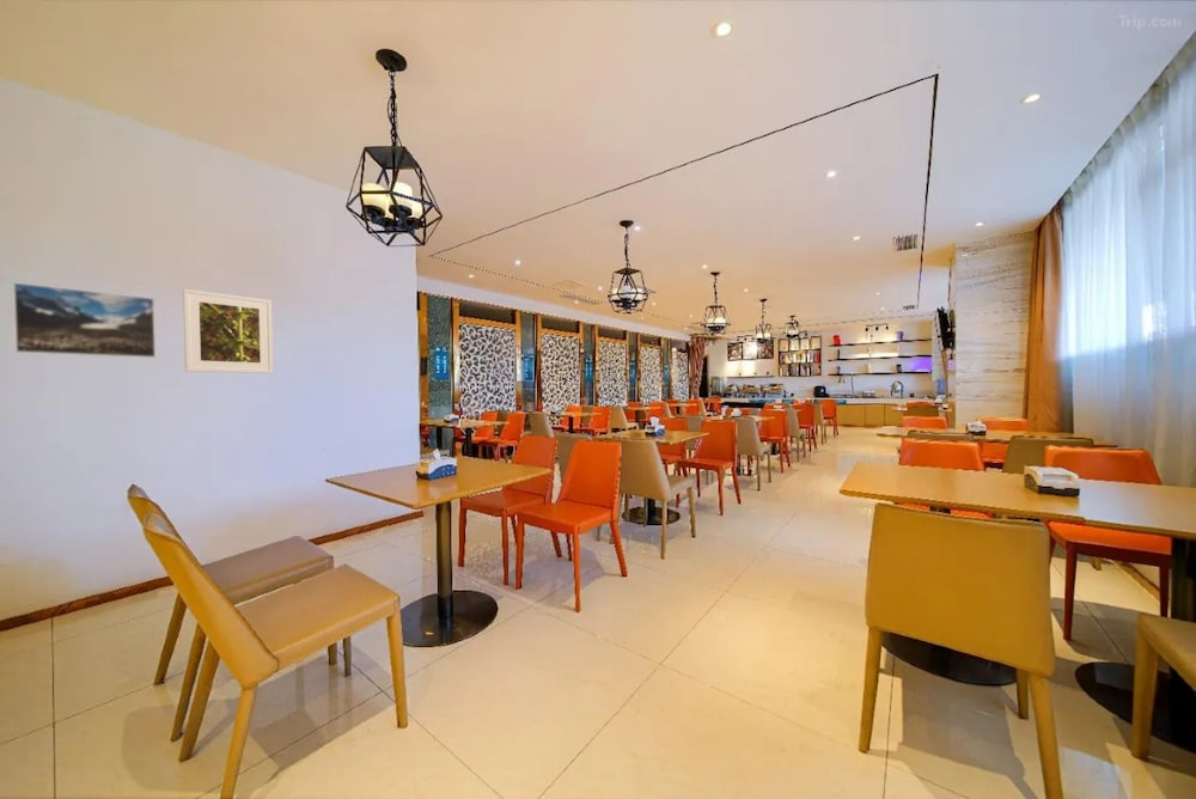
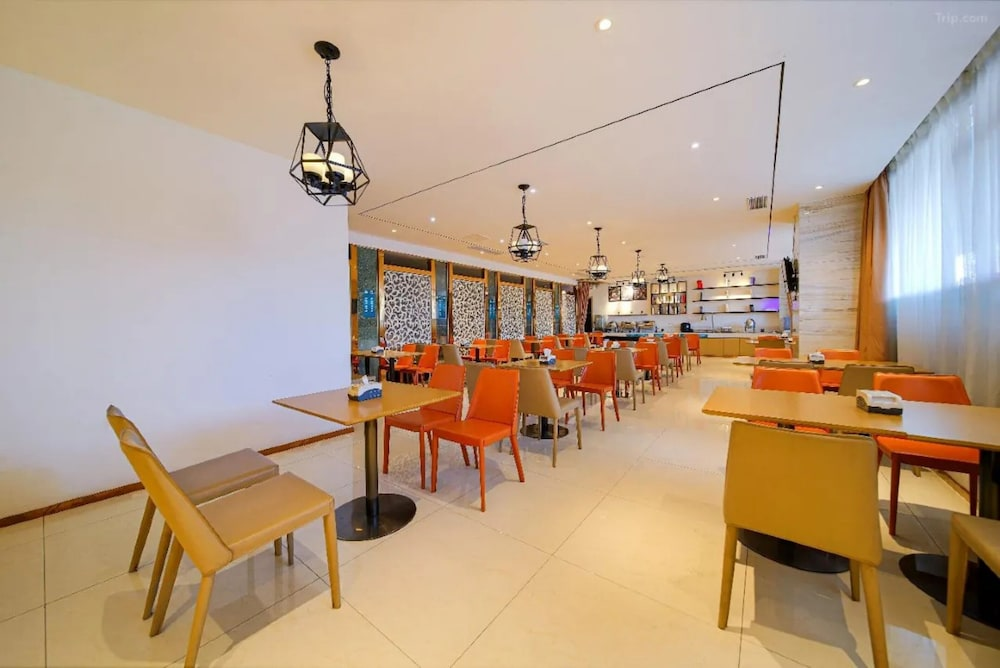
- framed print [12,281,157,359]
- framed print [182,288,274,374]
